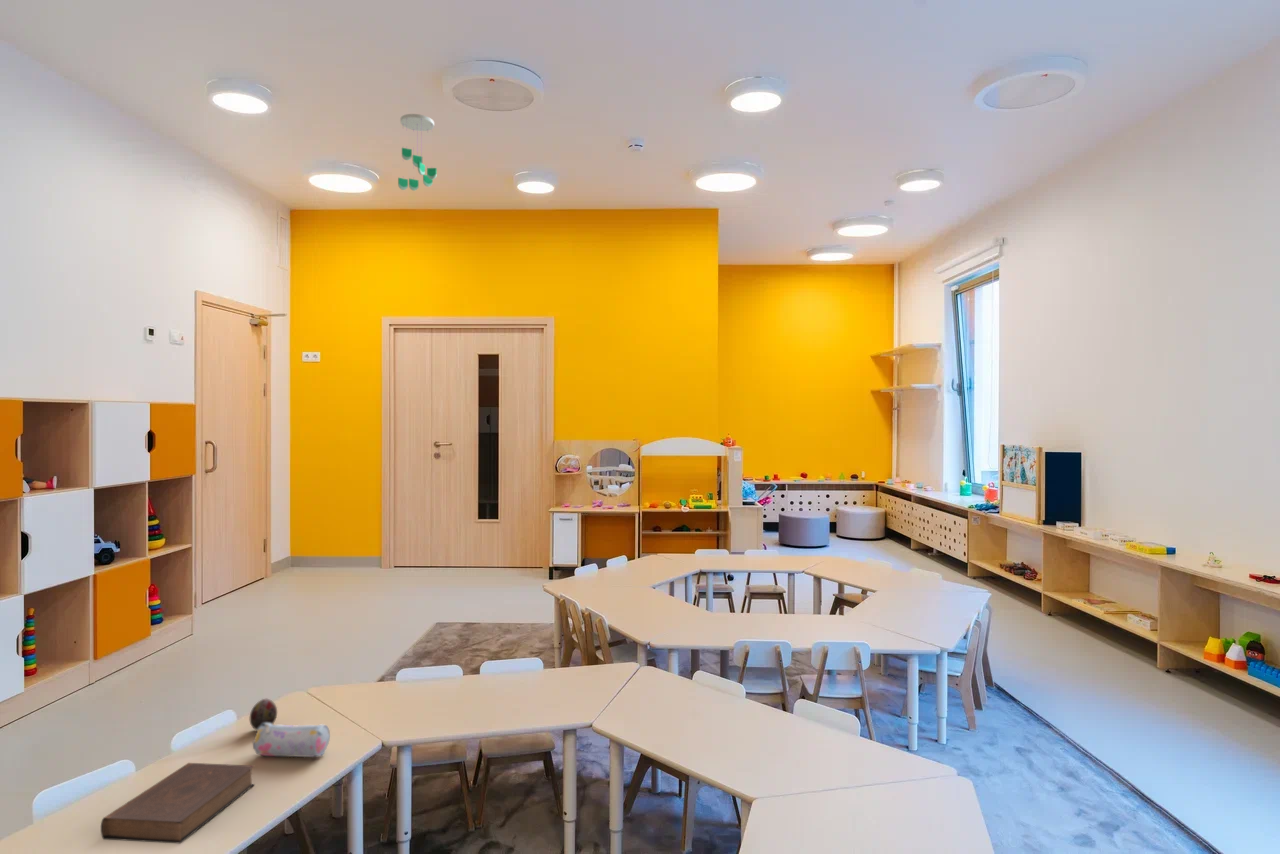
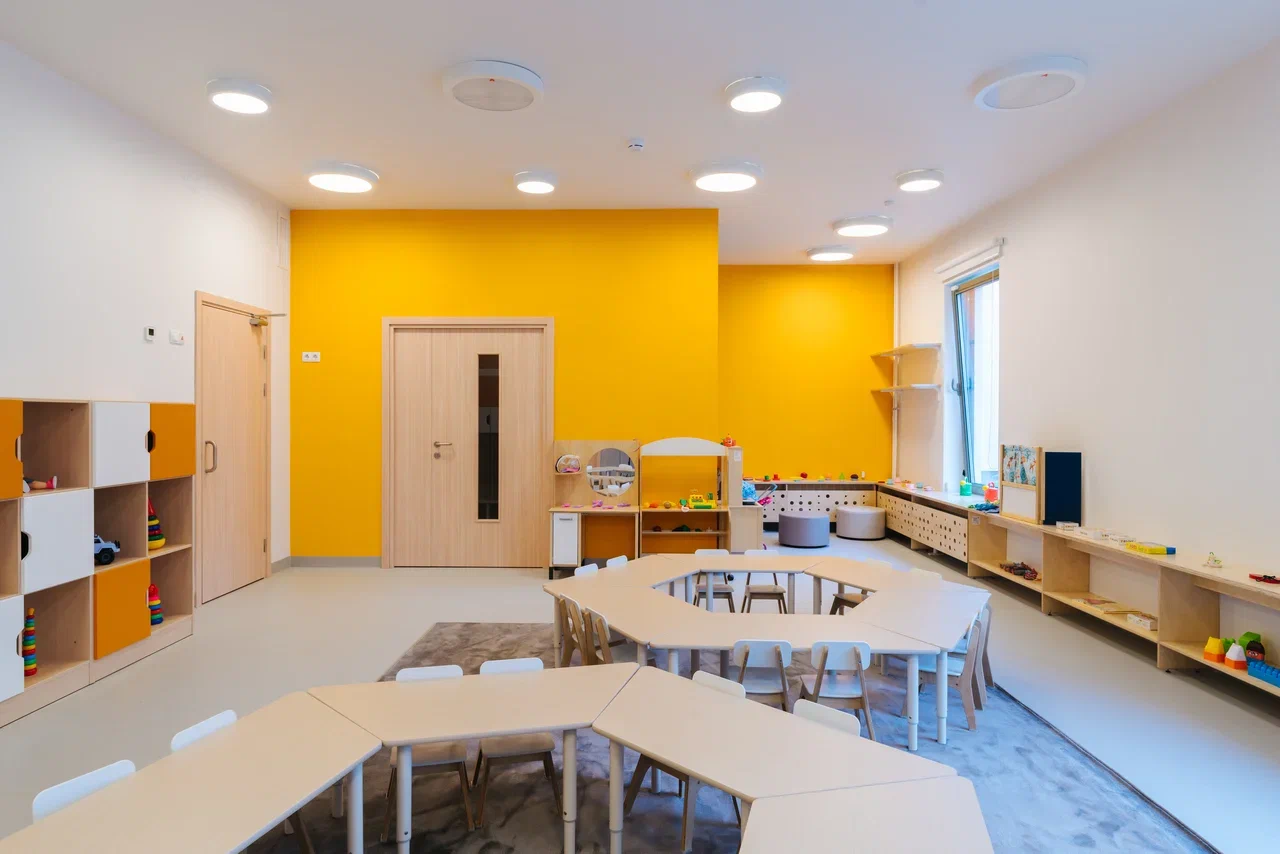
- ceiling mobile [397,113,438,192]
- decorative egg [249,698,278,731]
- book [100,762,256,844]
- pencil case [252,723,331,758]
